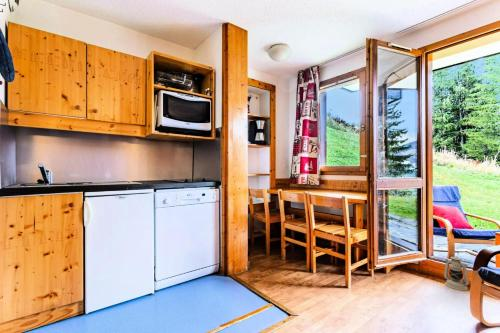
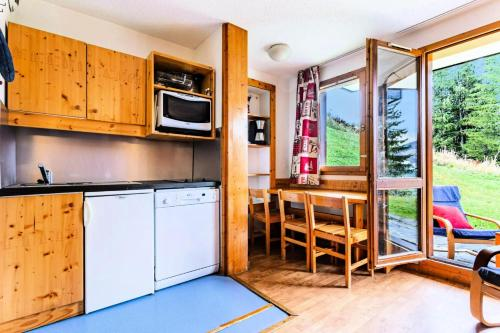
- lantern [443,251,470,291]
